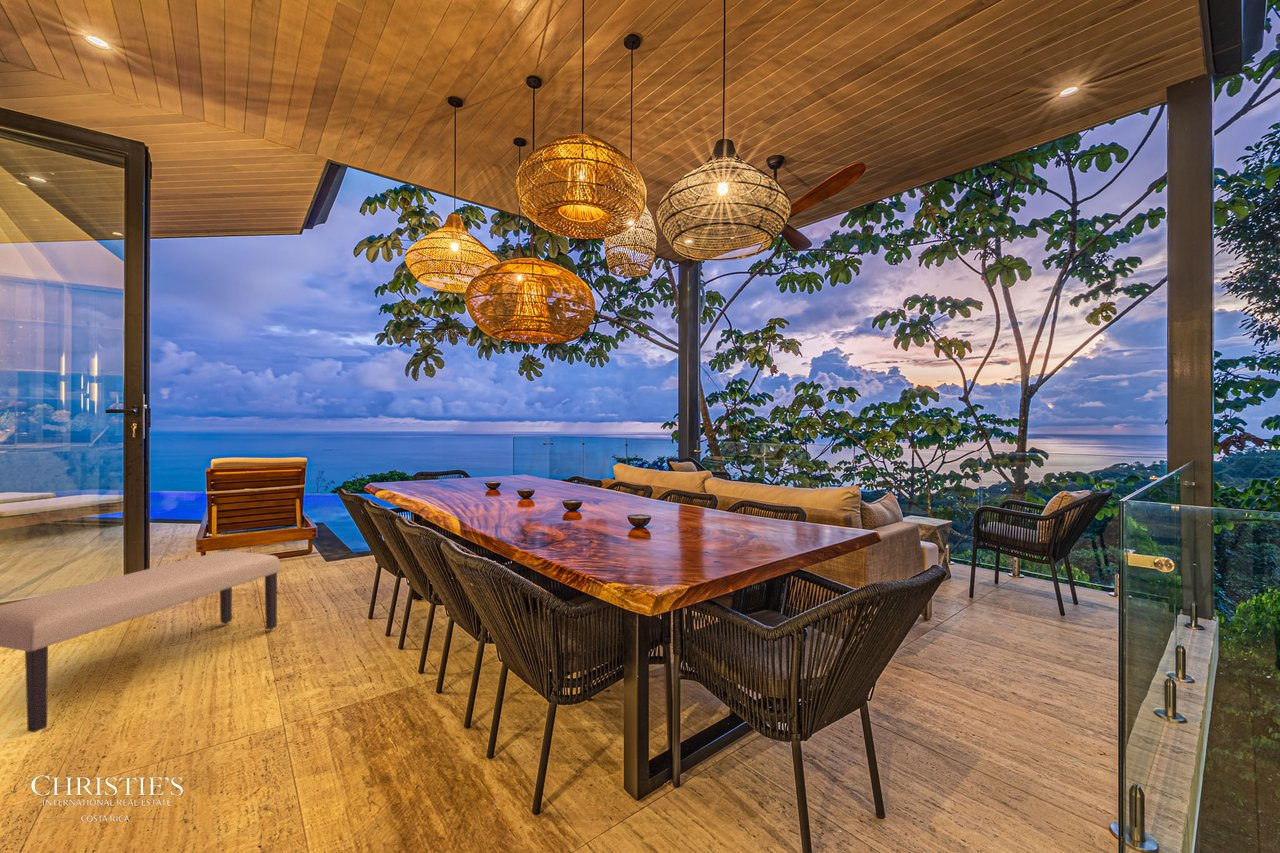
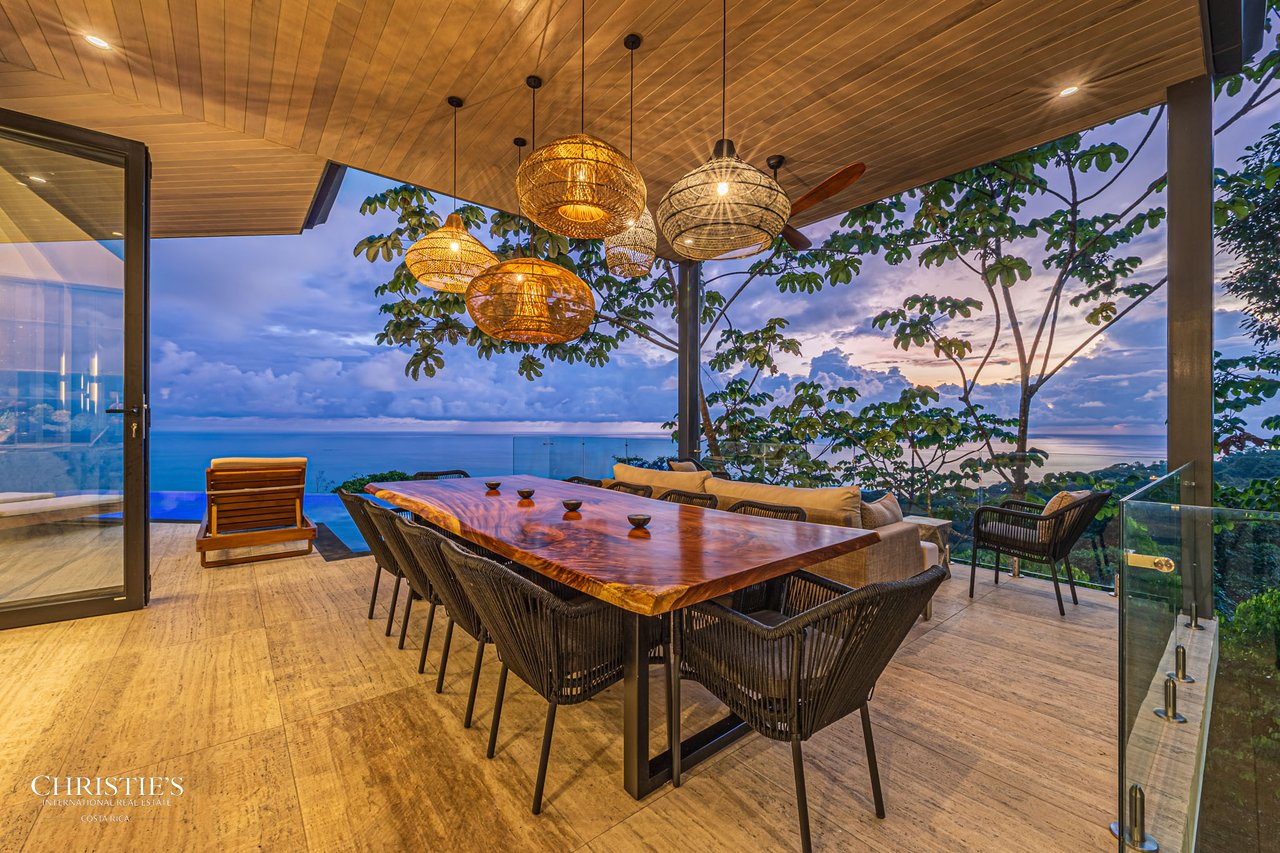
- bench [0,550,281,733]
